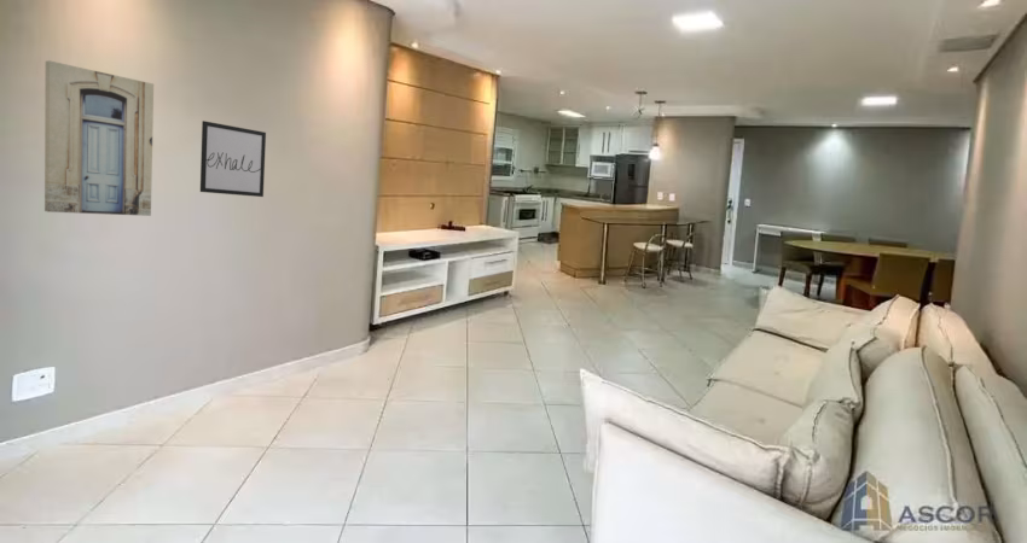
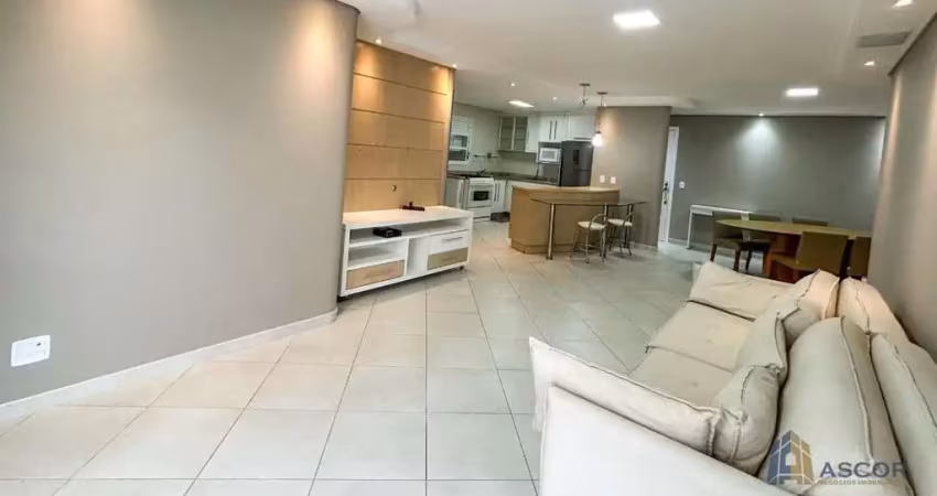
- wall art [43,59,155,217]
- wall art [199,119,267,198]
